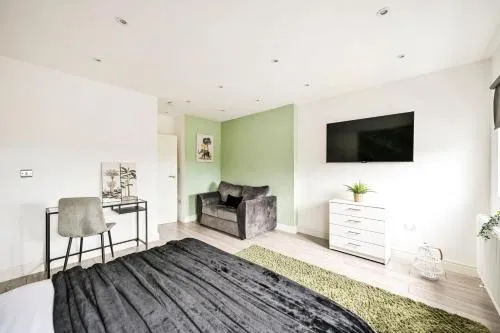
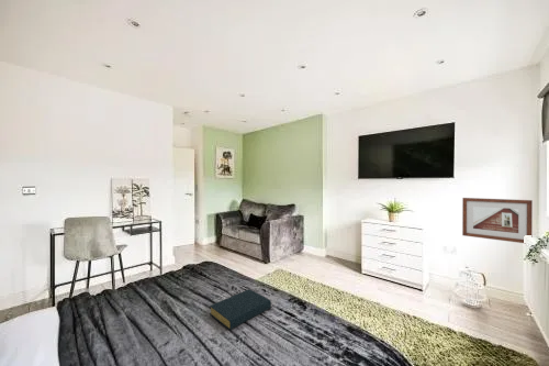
+ picture frame [461,197,534,244]
+ hardback book [209,288,272,331]
